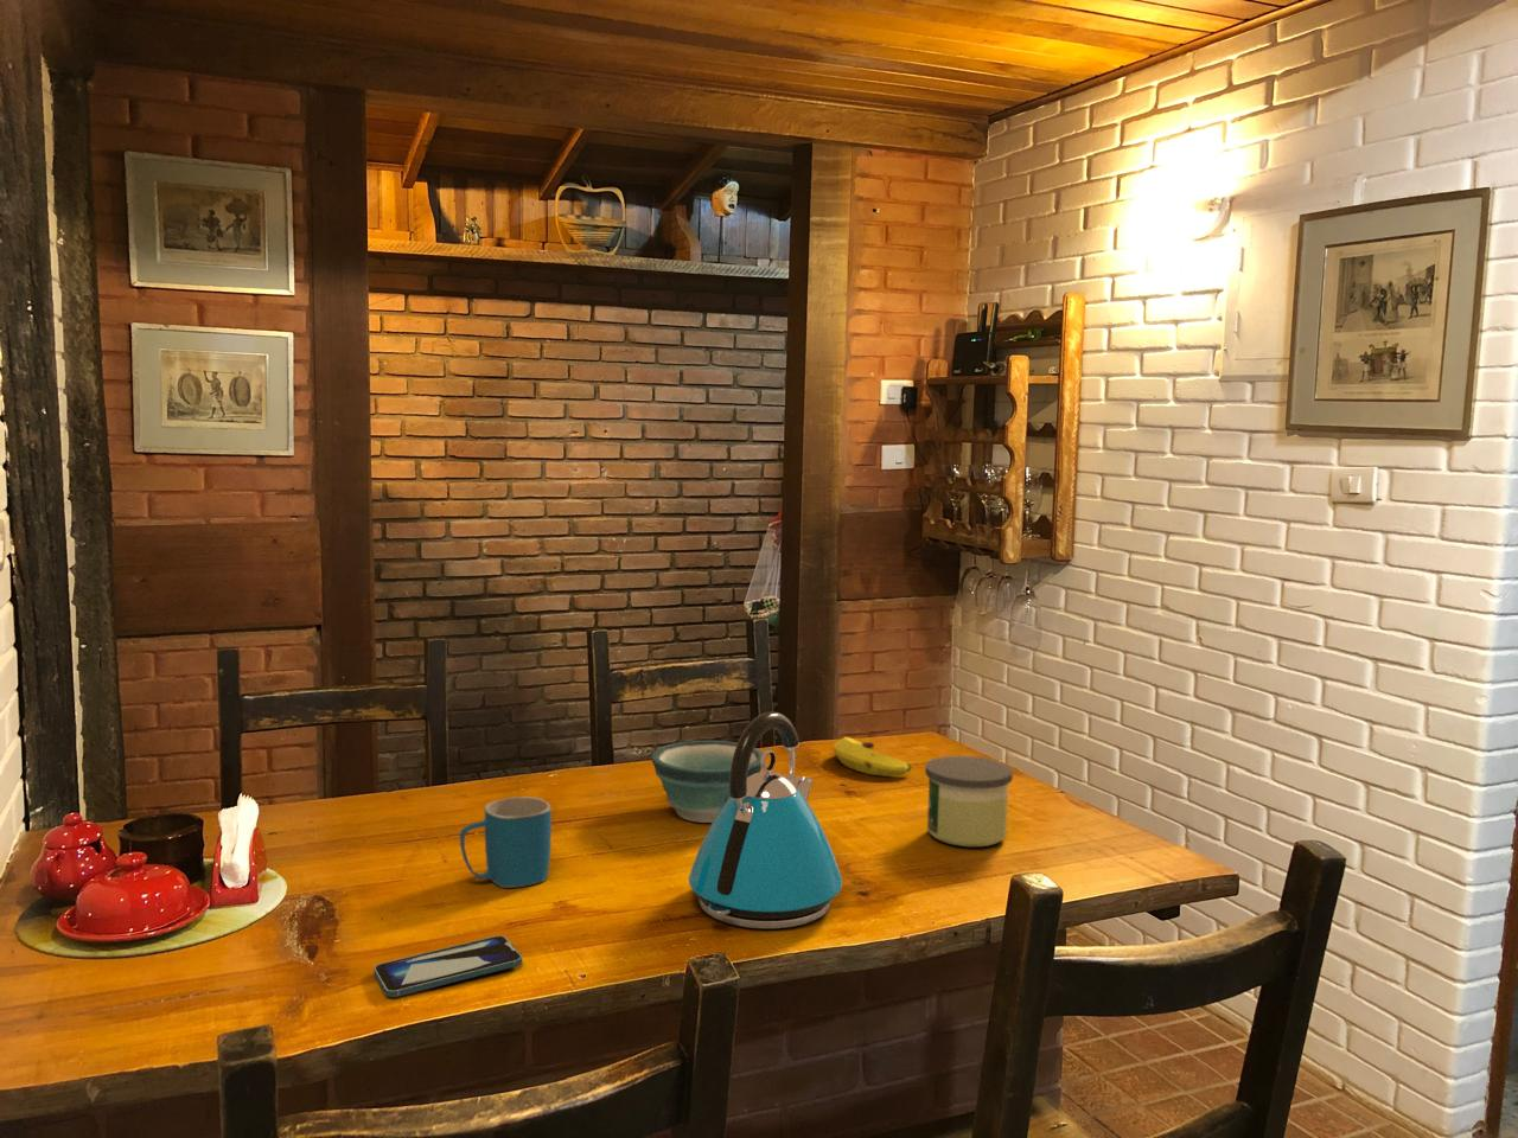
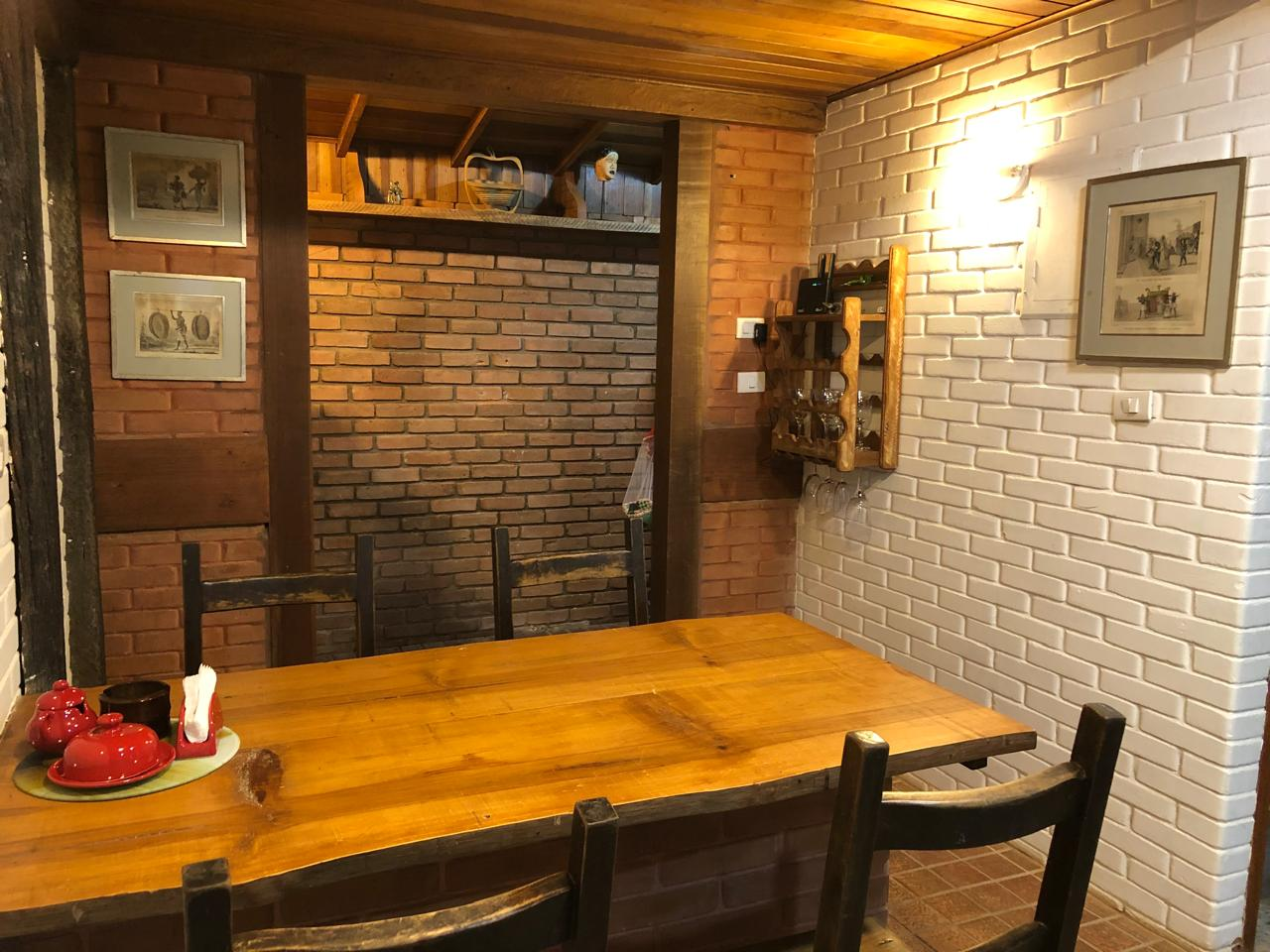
- banana [833,736,912,778]
- bowl [650,740,764,824]
- kettle [687,711,843,930]
- smartphone [373,934,524,998]
- candle [924,755,1014,848]
- mug [459,795,552,889]
